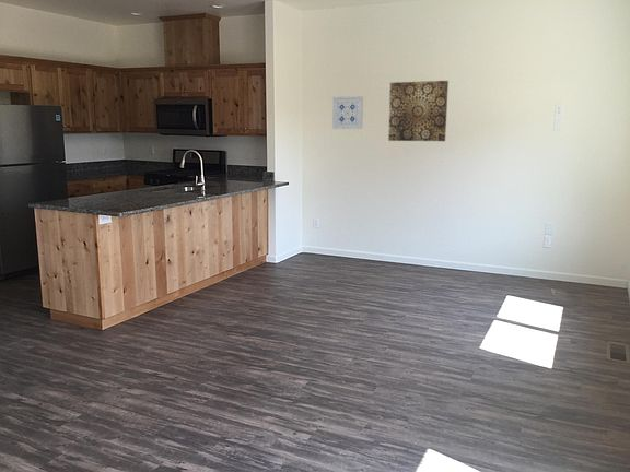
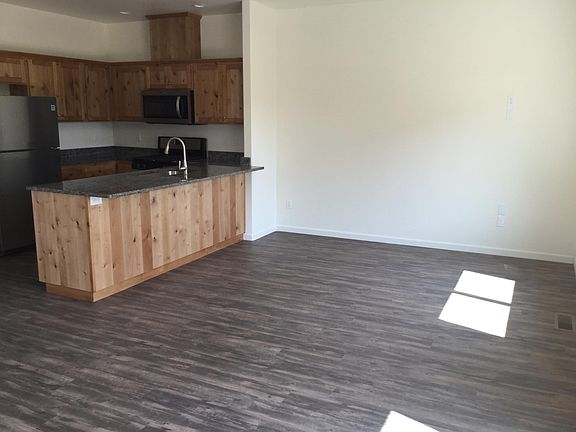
- wall art [331,95,364,130]
- wall art [387,80,450,142]
